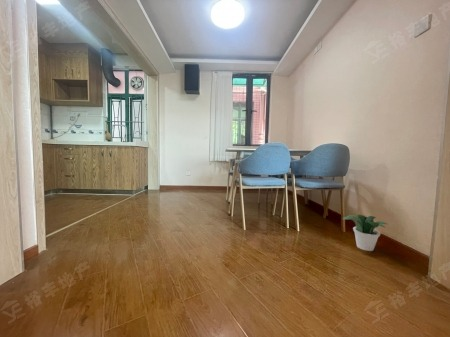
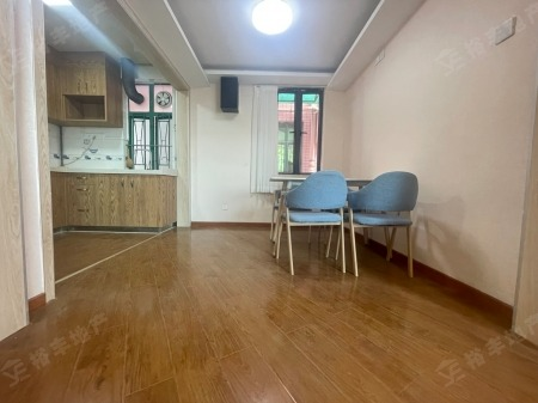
- potted plant [342,214,388,252]
